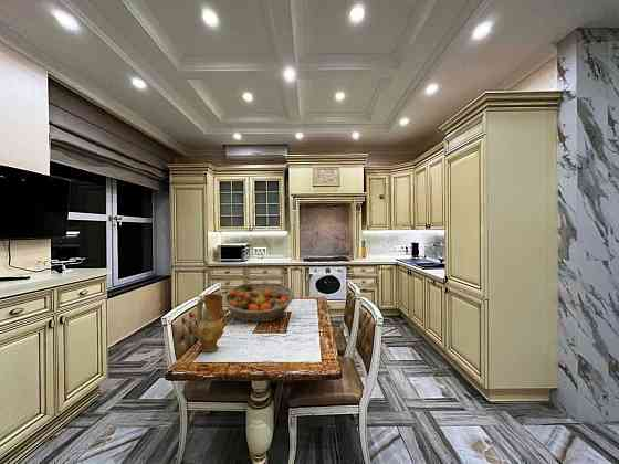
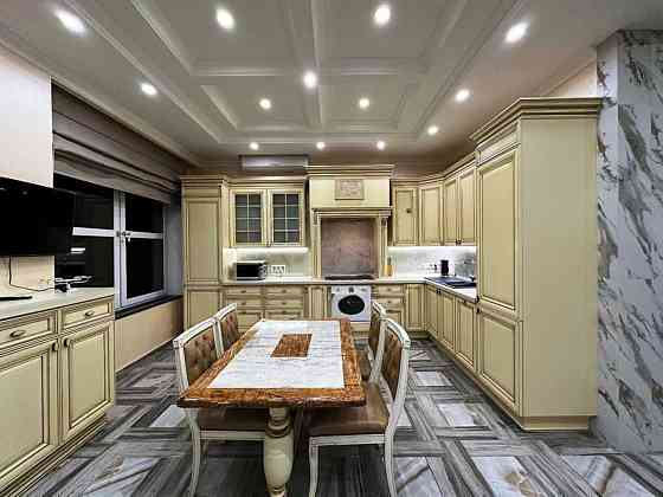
- ceramic jug [195,293,224,352]
- fruit basket [222,282,295,323]
